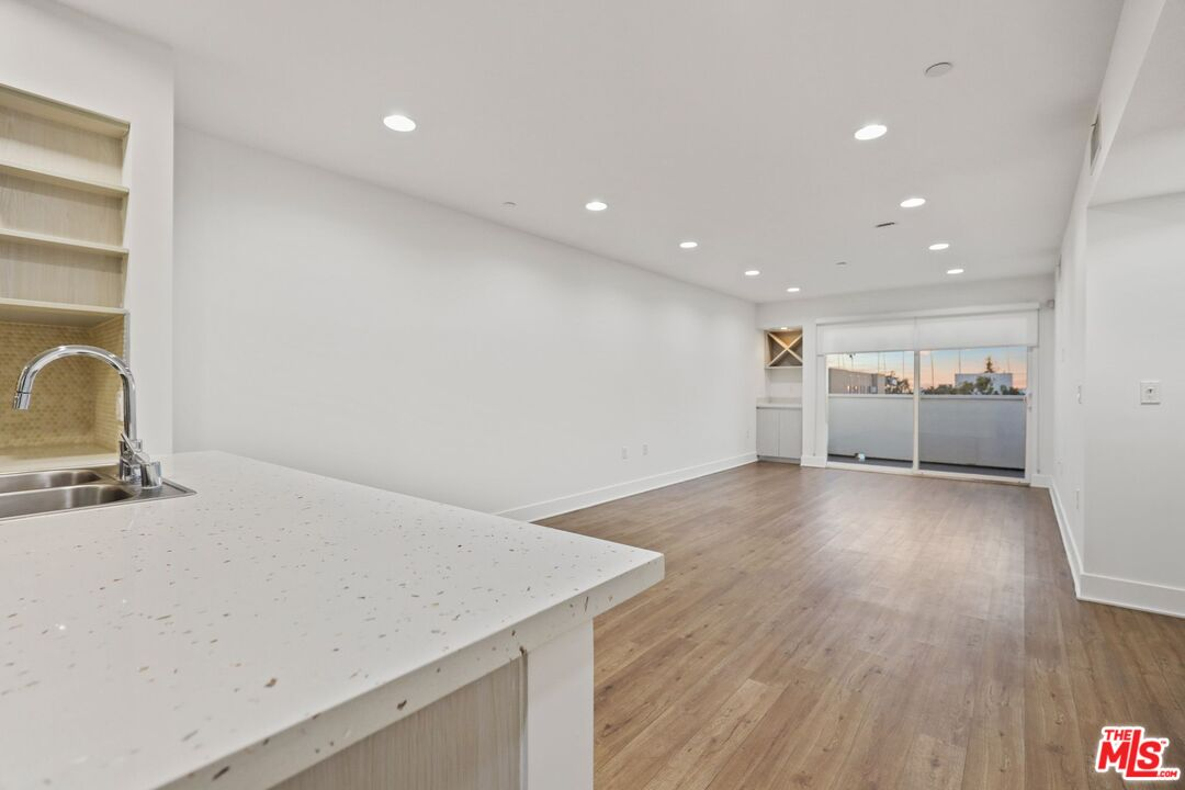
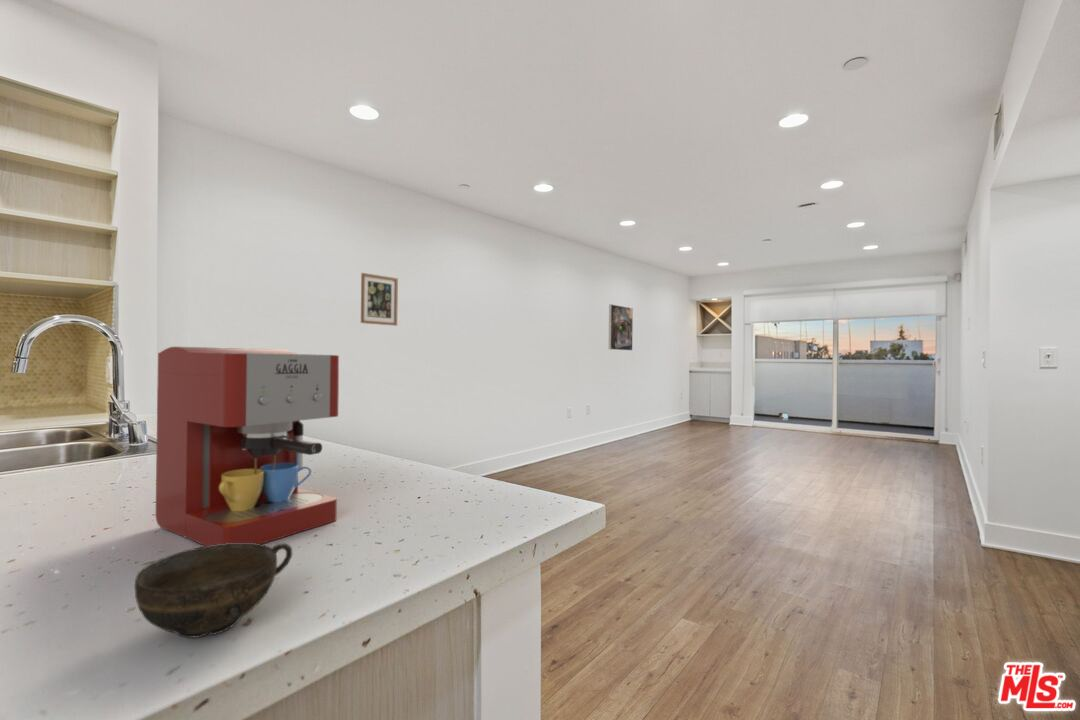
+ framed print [608,303,634,351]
+ cup [134,542,293,639]
+ coffee maker [155,346,340,546]
+ wall art [360,272,399,327]
